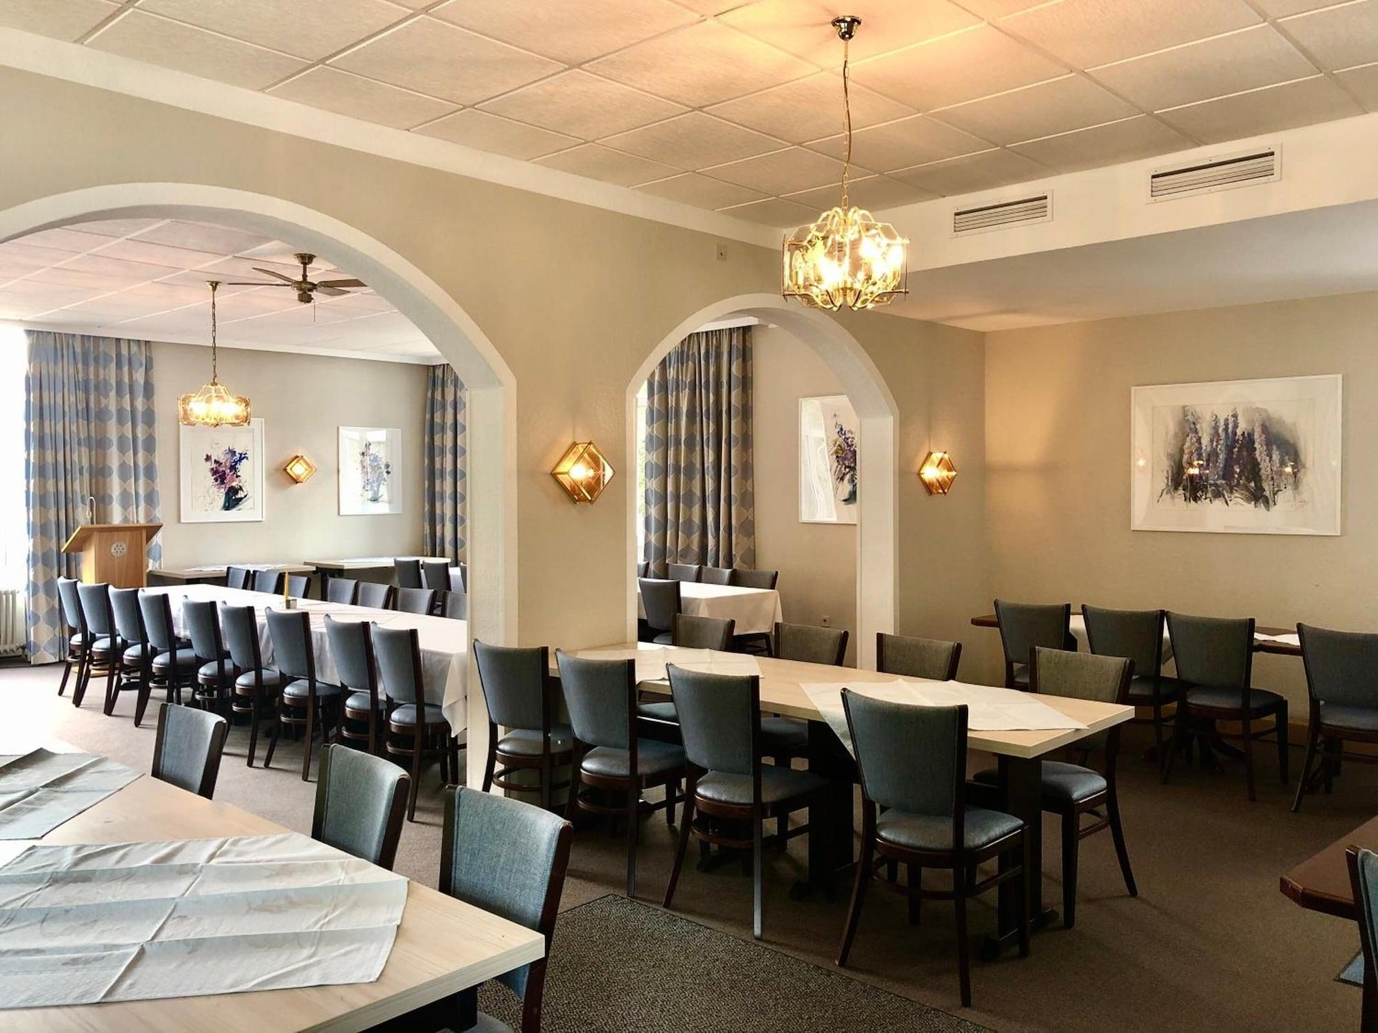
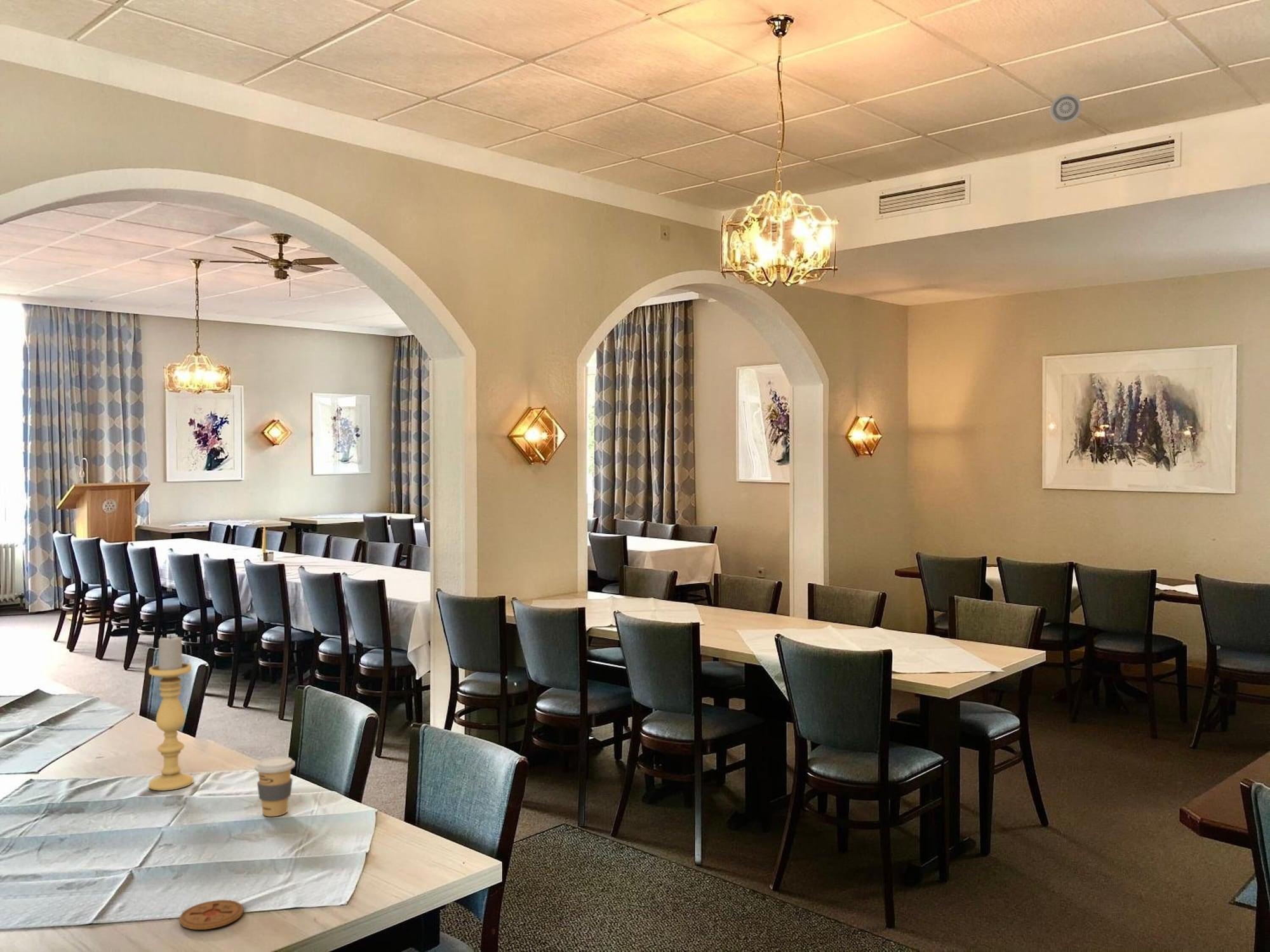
+ candle holder [148,634,194,791]
+ smoke detector [1049,93,1082,124]
+ coaster [178,899,244,930]
+ coffee cup [254,756,296,817]
